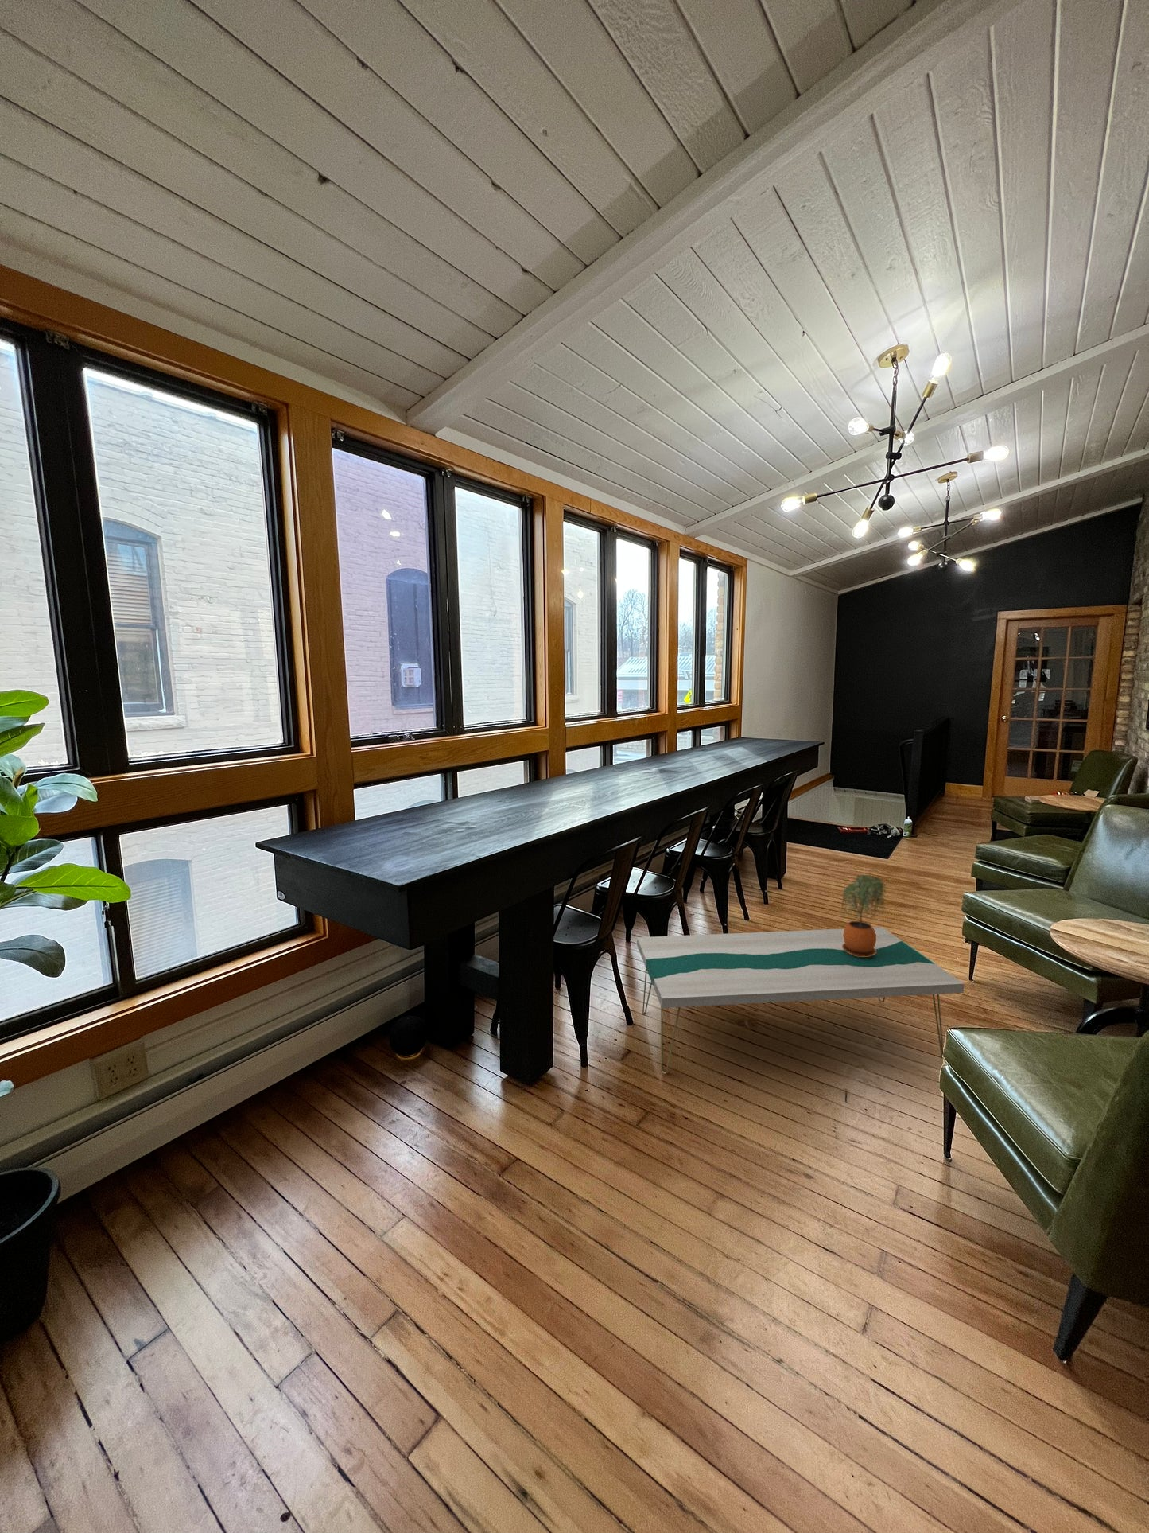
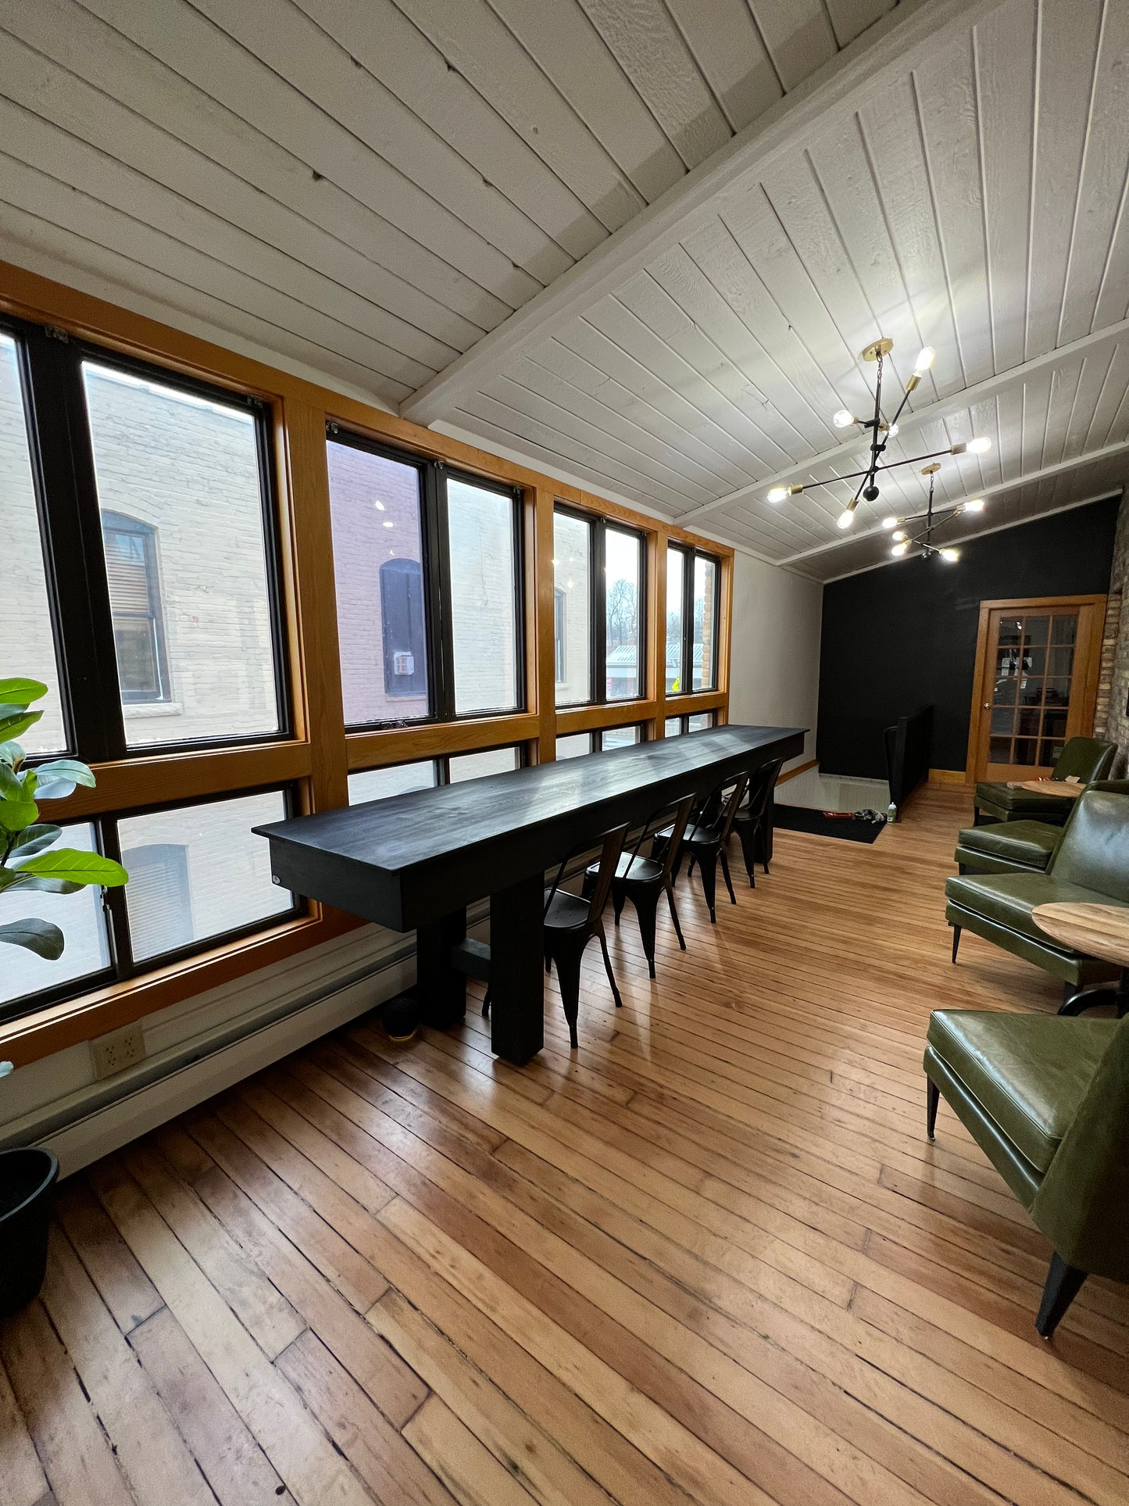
- coffee table [636,927,966,1074]
- potted plant [839,874,887,957]
